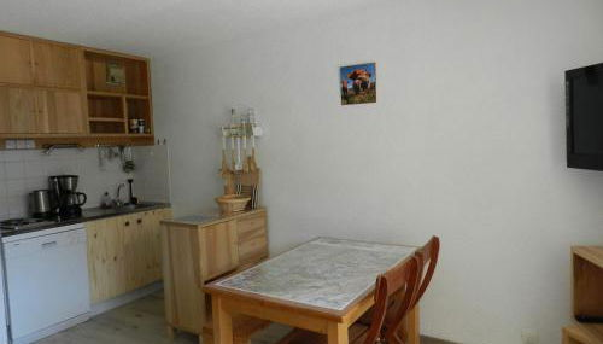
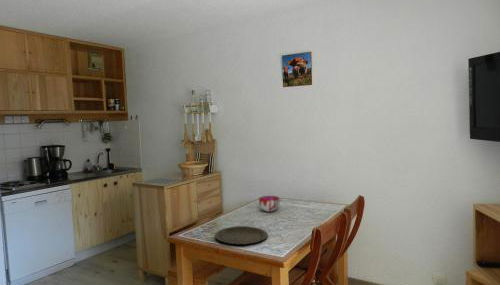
+ decorative bowl [258,195,281,213]
+ plate [214,225,269,245]
